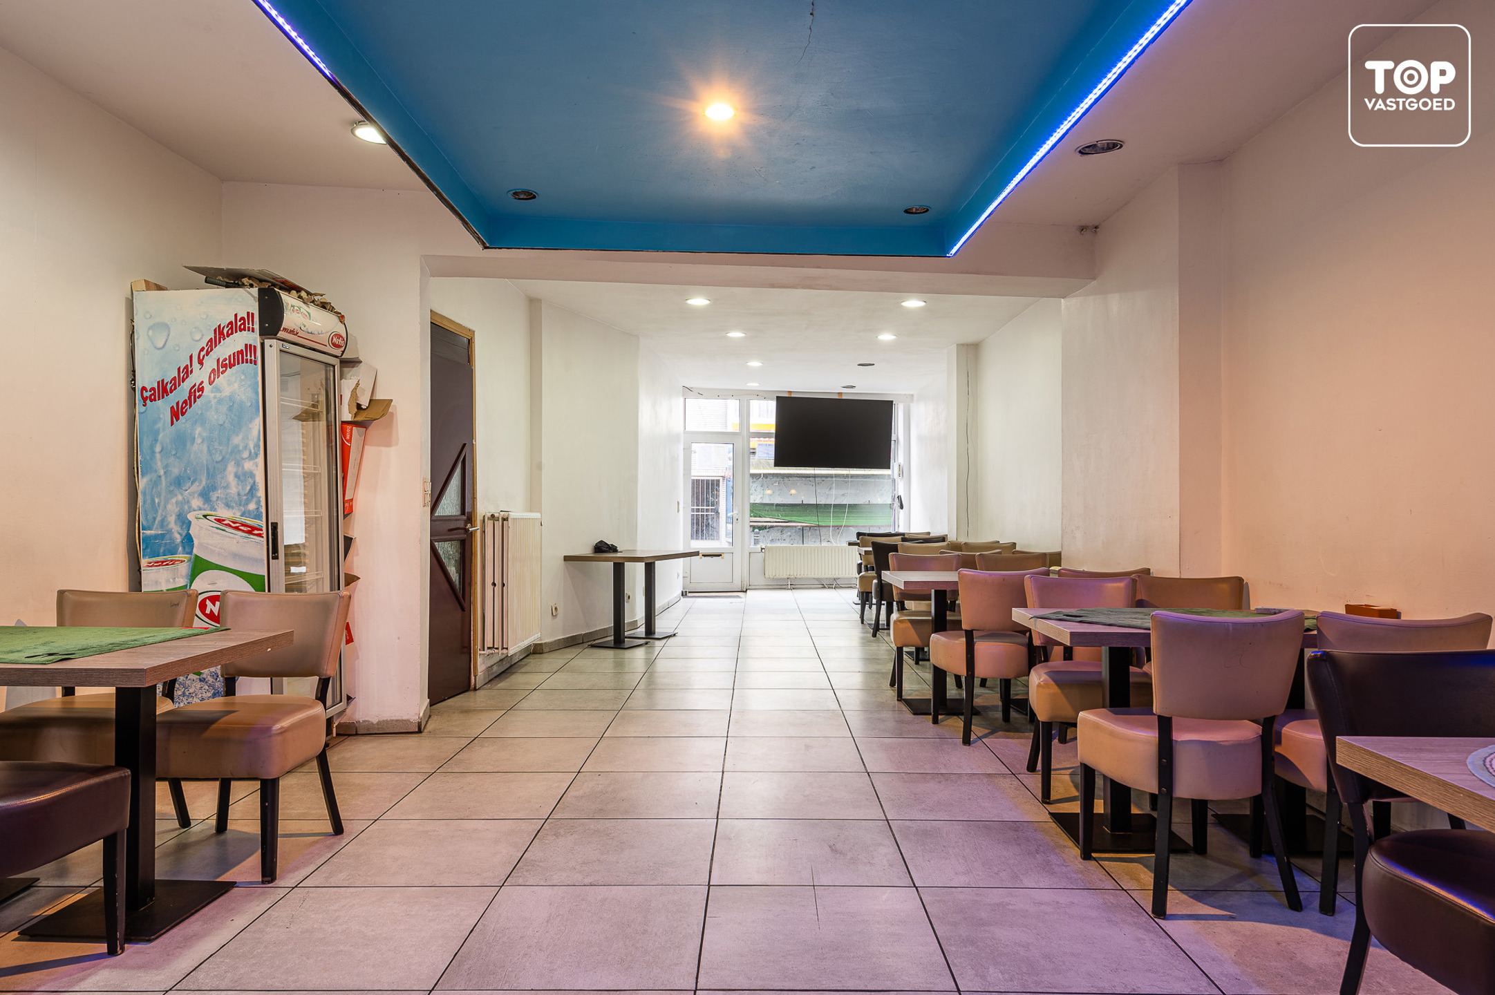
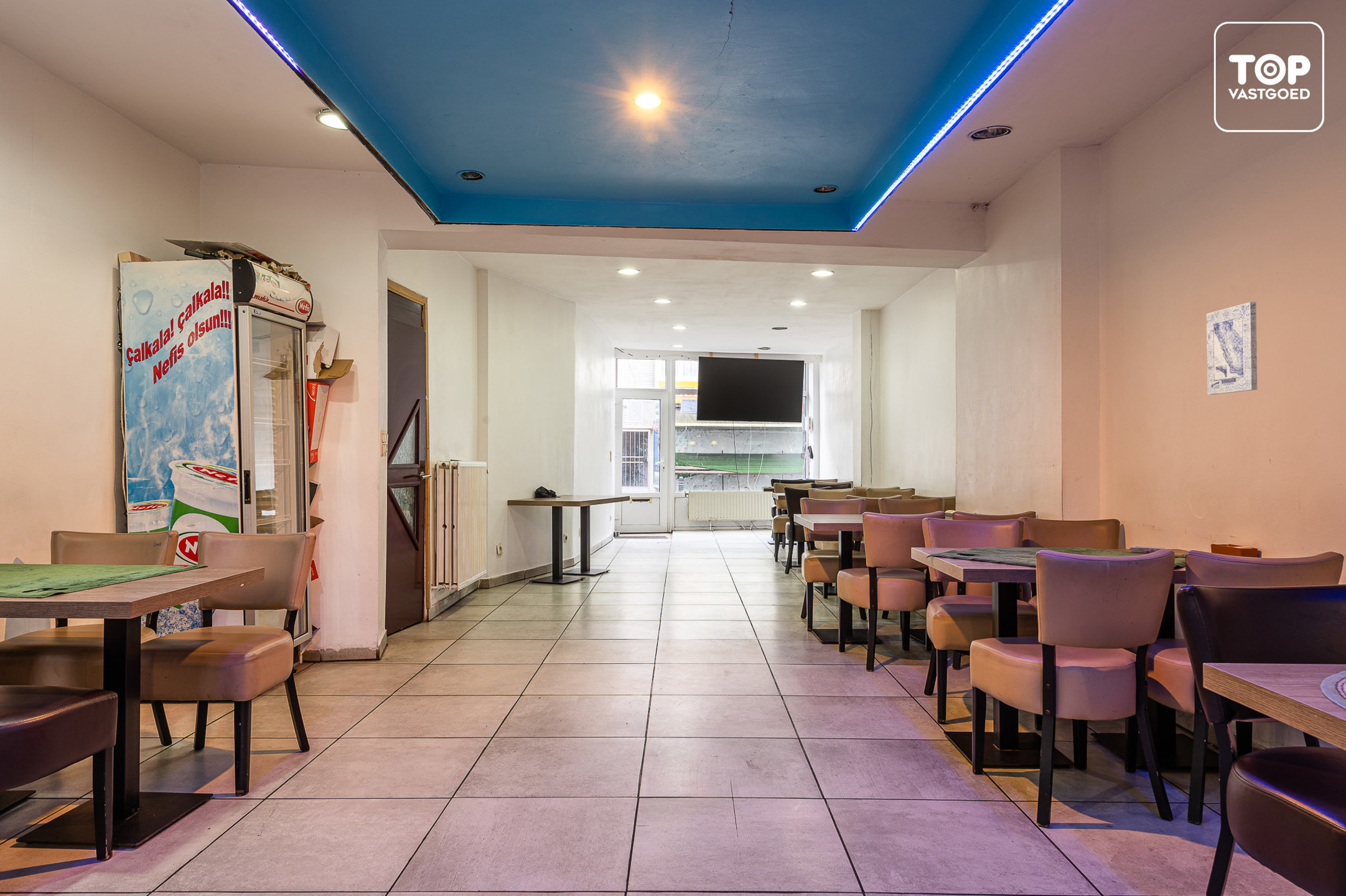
+ wall art [1206,301,1258,395]
